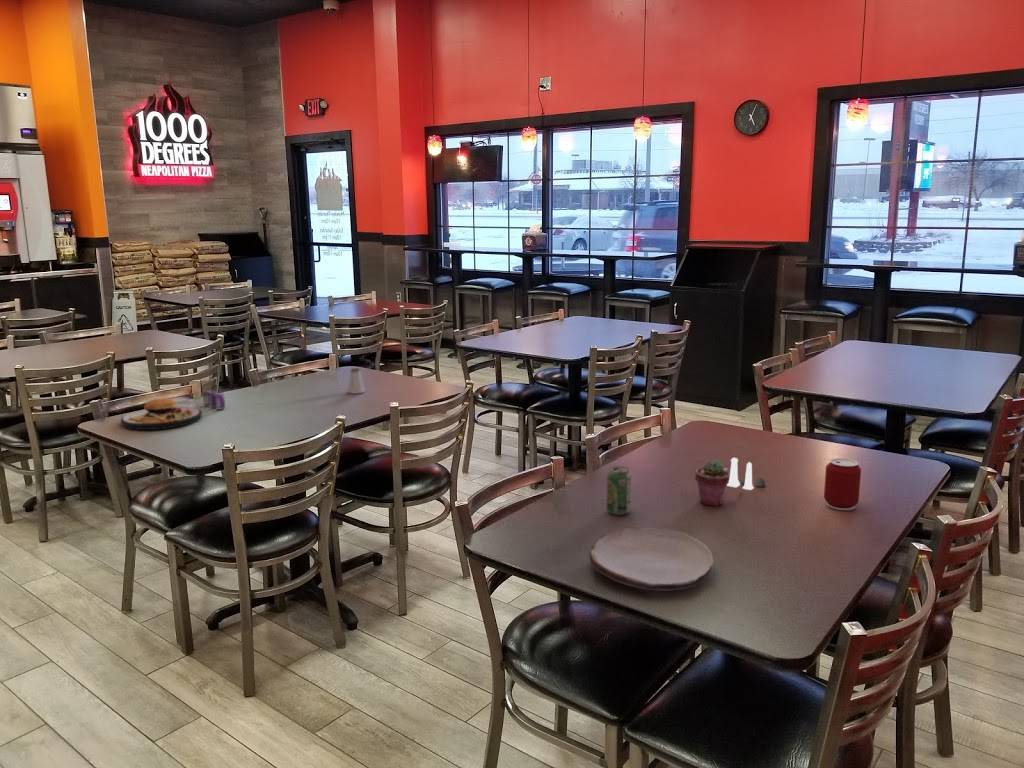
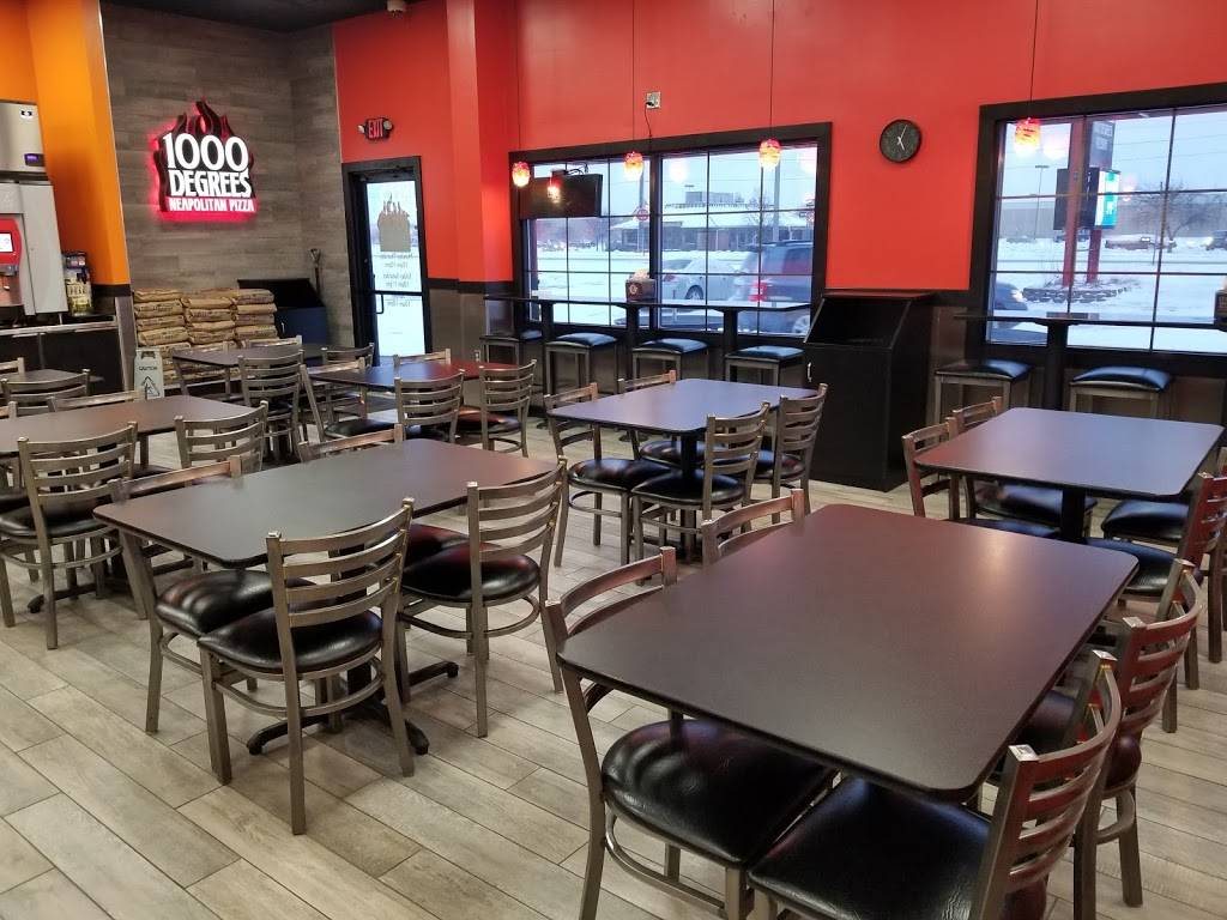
- plate [120,397,203,431]
- beverage can [202,389,226,410]
- salt and pepper shaker set [726,457,766,491]
- plate [588,526,715,592]
- potted succulent [694,459,730,506]
- beverage can [606,465,632,516]
- can [823,457,862,511]
- saltshaker [347,367,366,395]
